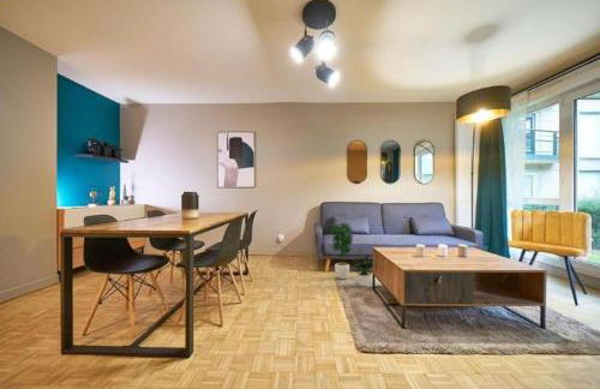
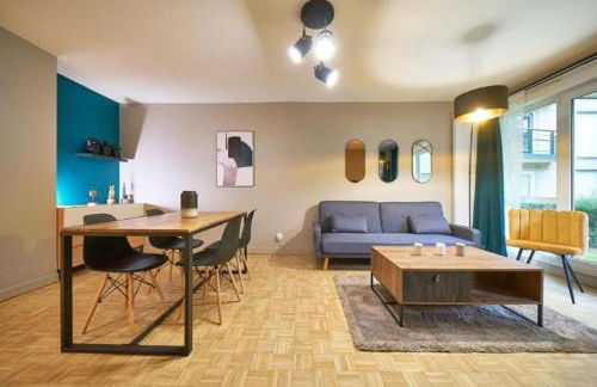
- potted plant [328,219,374,287]
